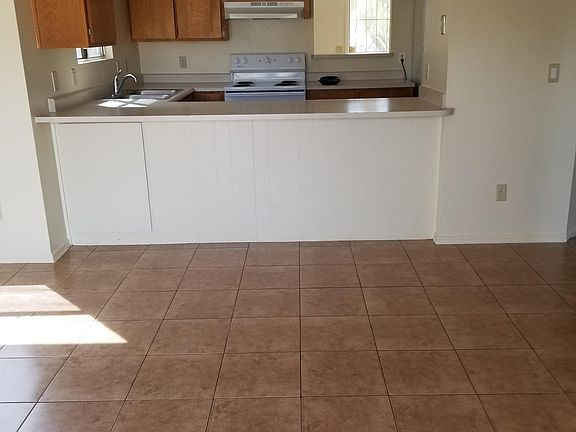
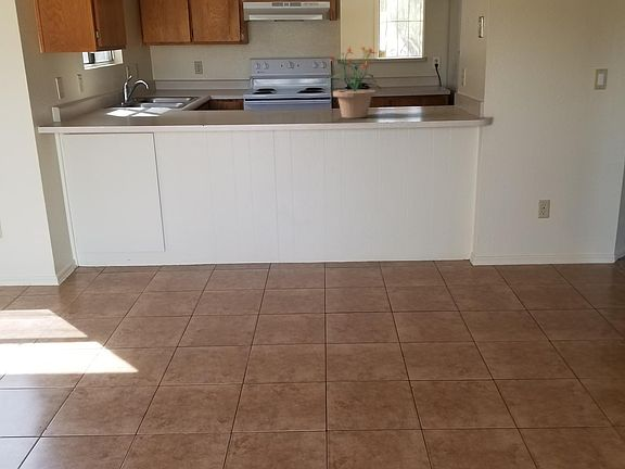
+ potted plant [324,46,382,119]
